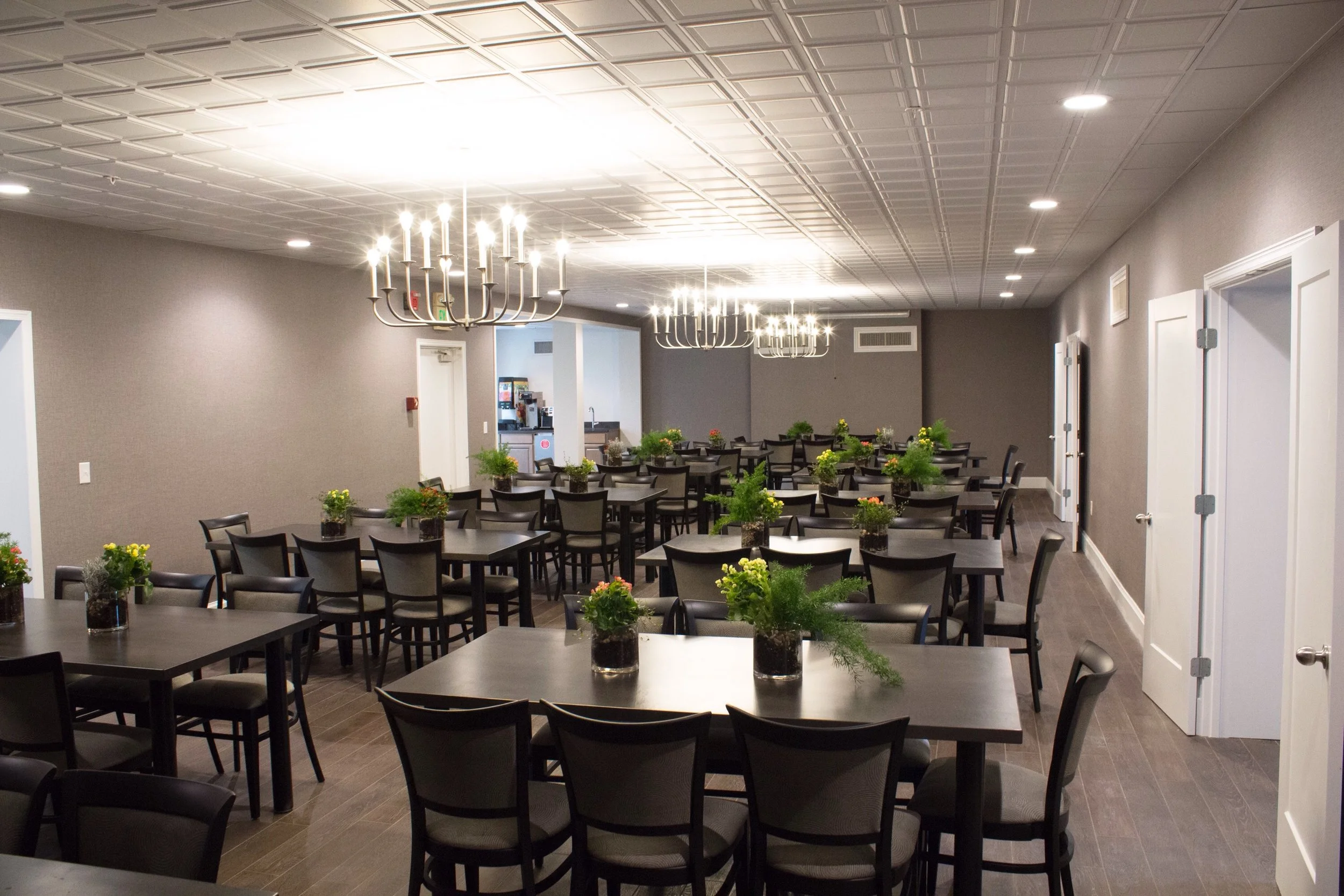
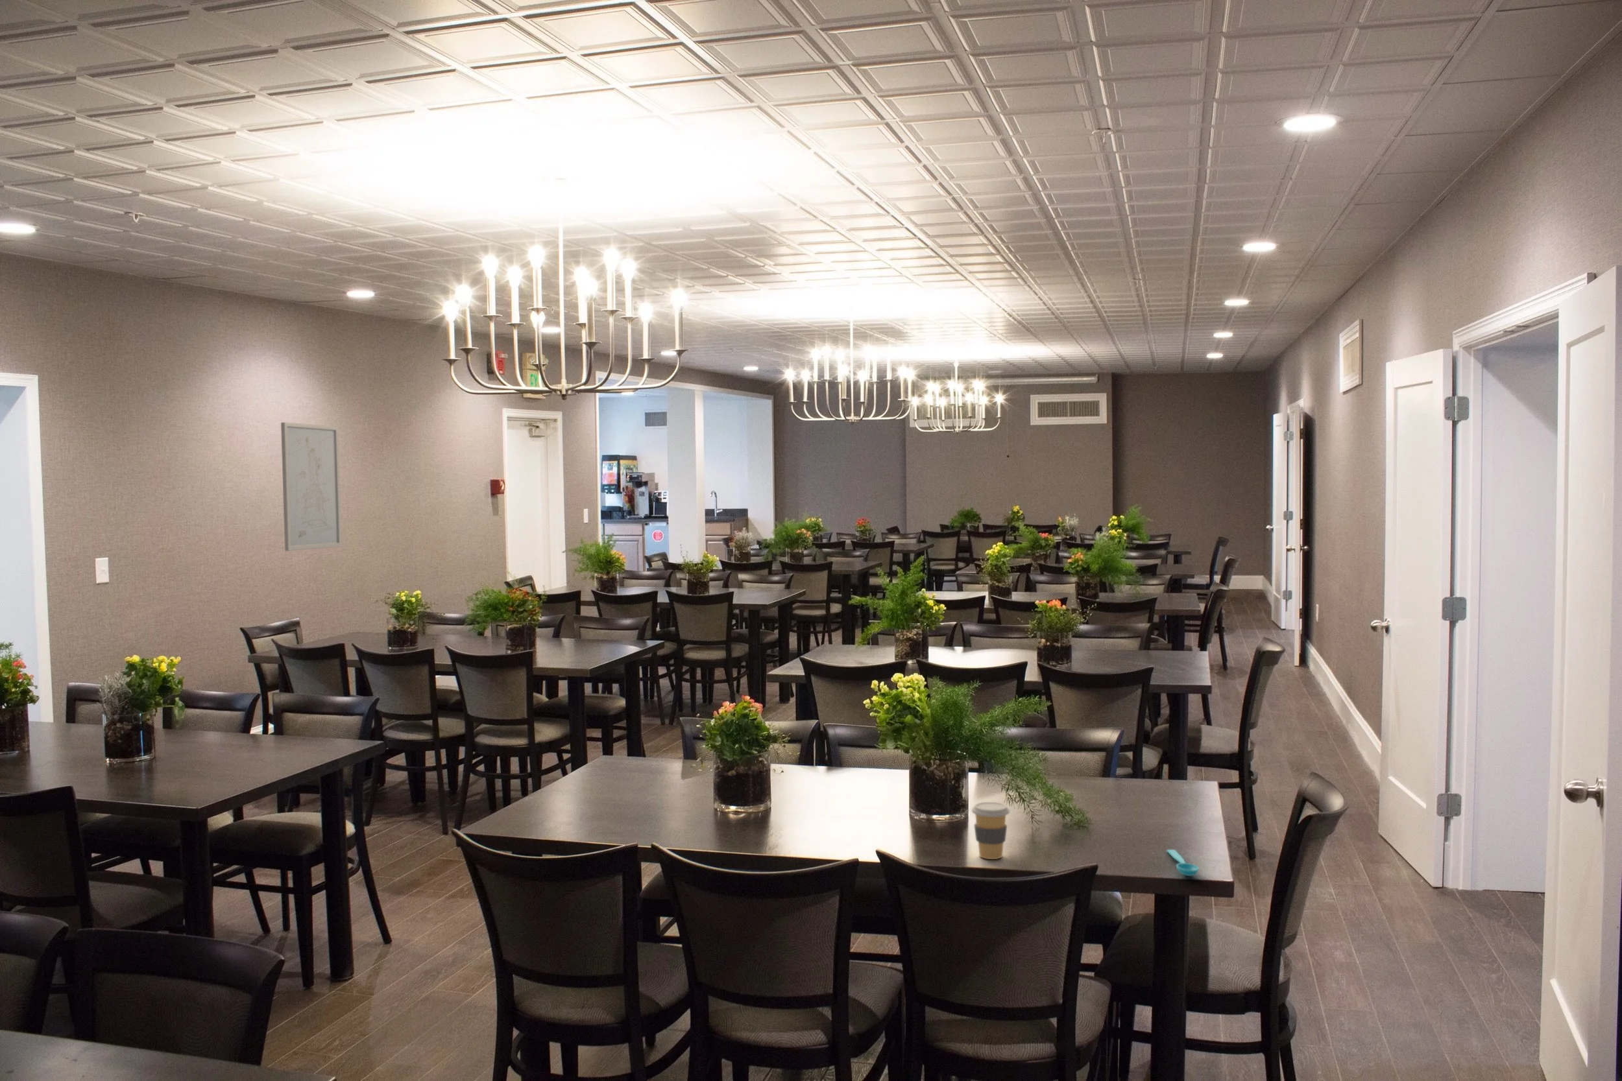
+ spoon [1166,849,1200,877]
+ coffee cup [972,801,1010,860]
+ wall art [280,421,343,551]
